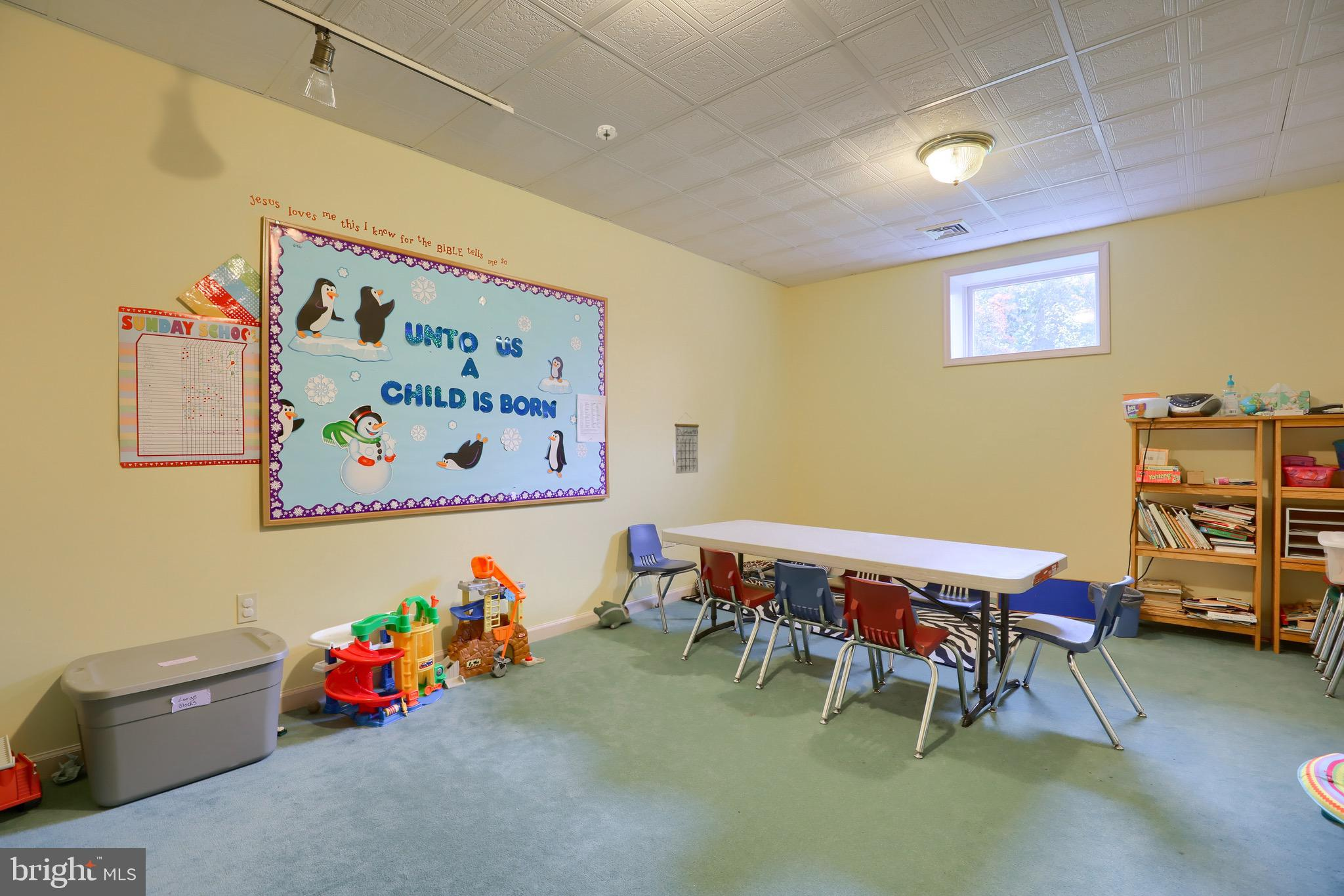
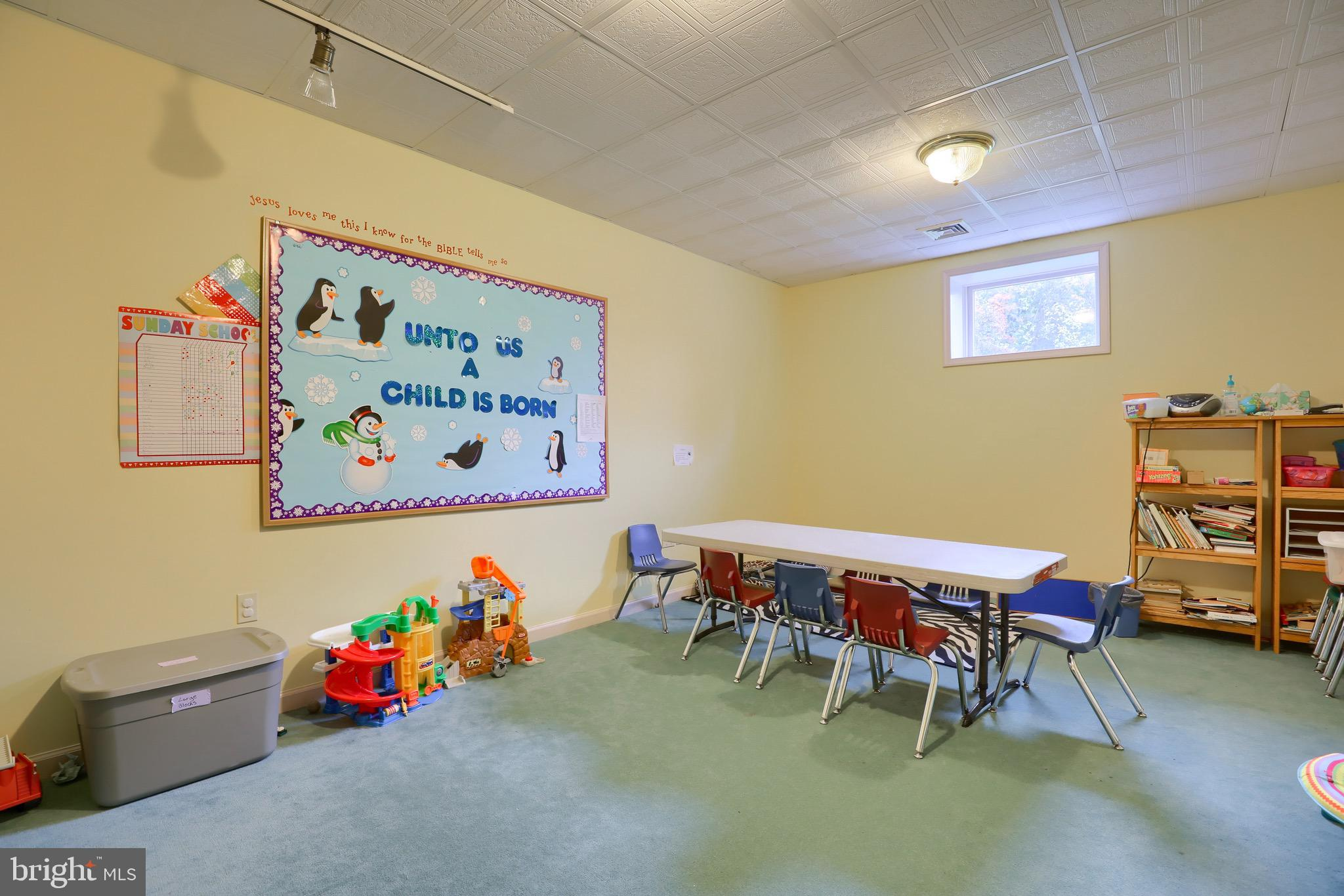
- smoke detector [595,125,618,141]
- plush toy [593,600,633,629]
- calendar [674,412,700,474]
